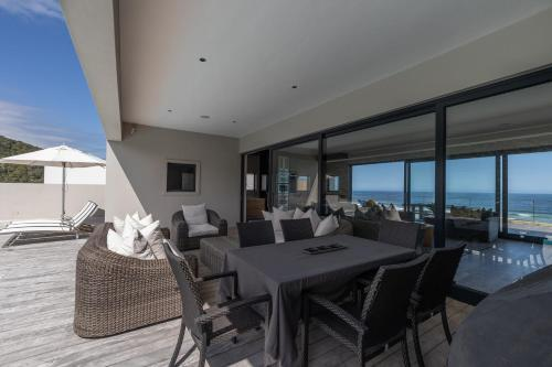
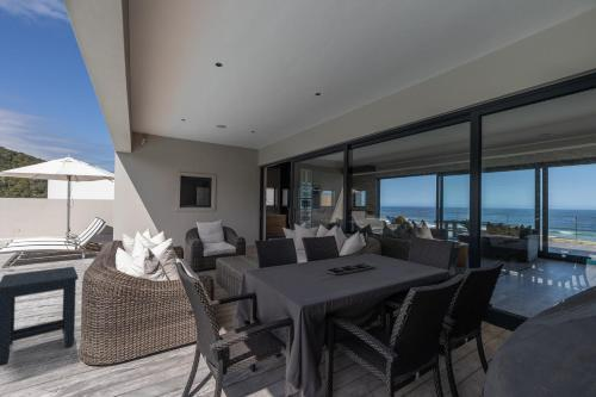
+ side table [0,266,79,367]
